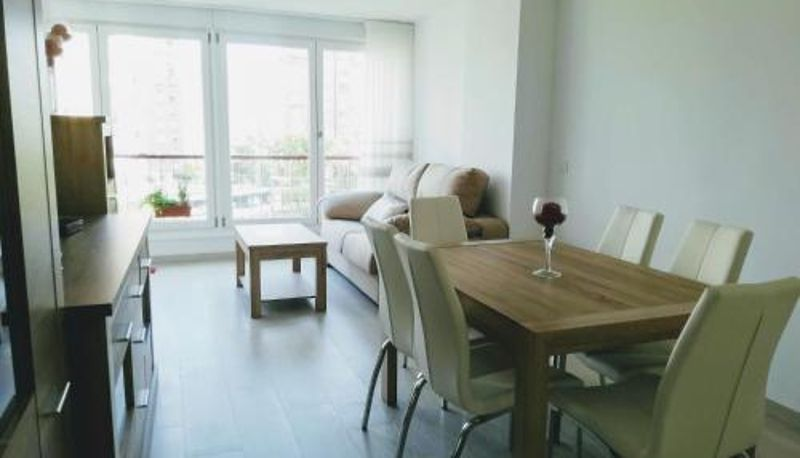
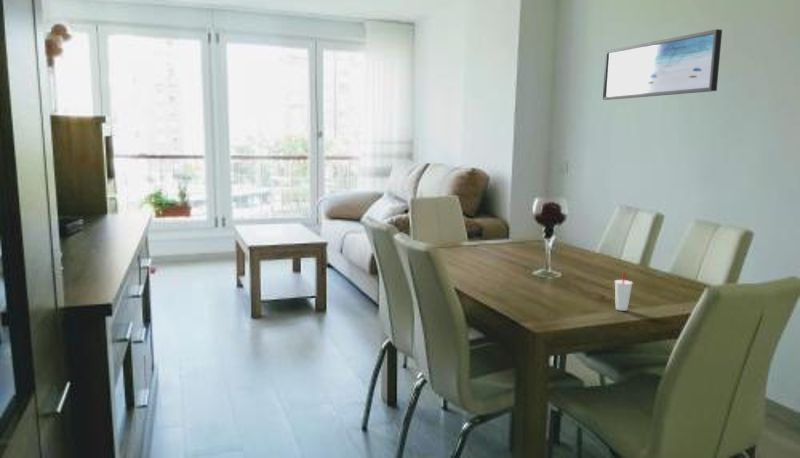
+ wall art [602,28,723,101]
+ cup [614,271,634,312]
